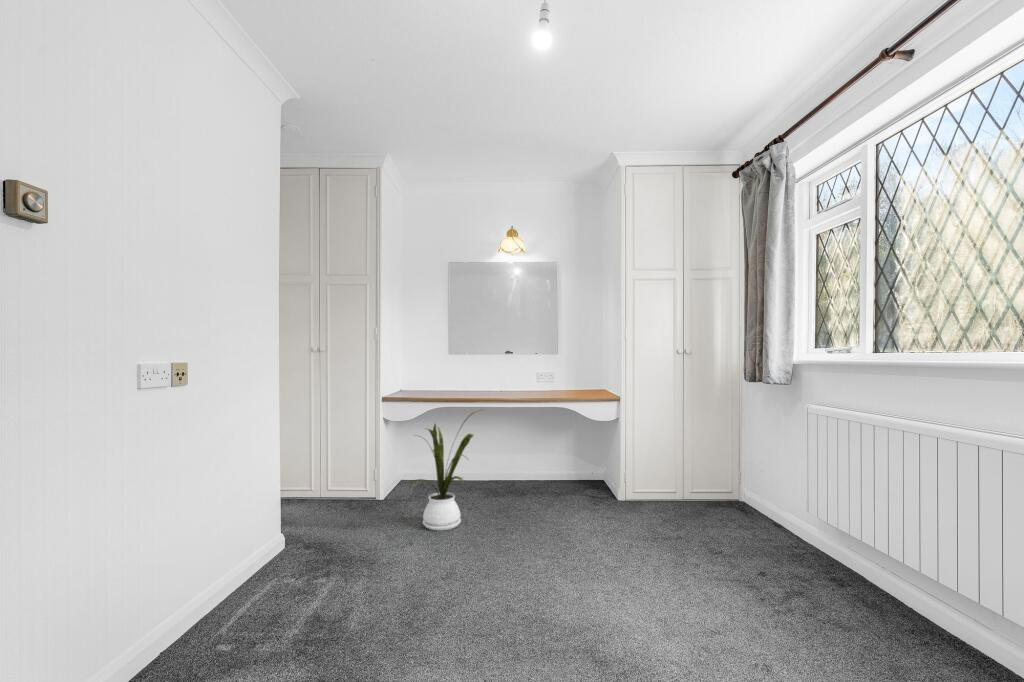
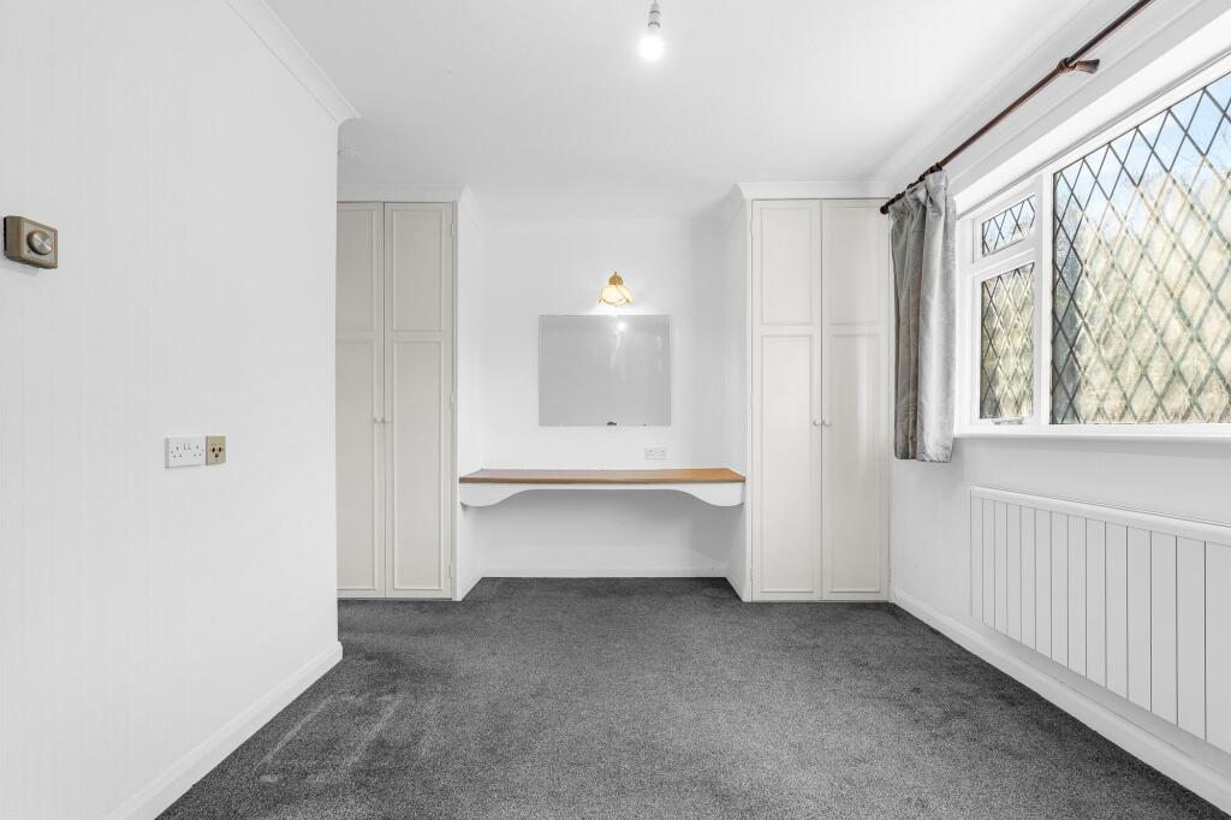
- house plant [408,409,483,532]
